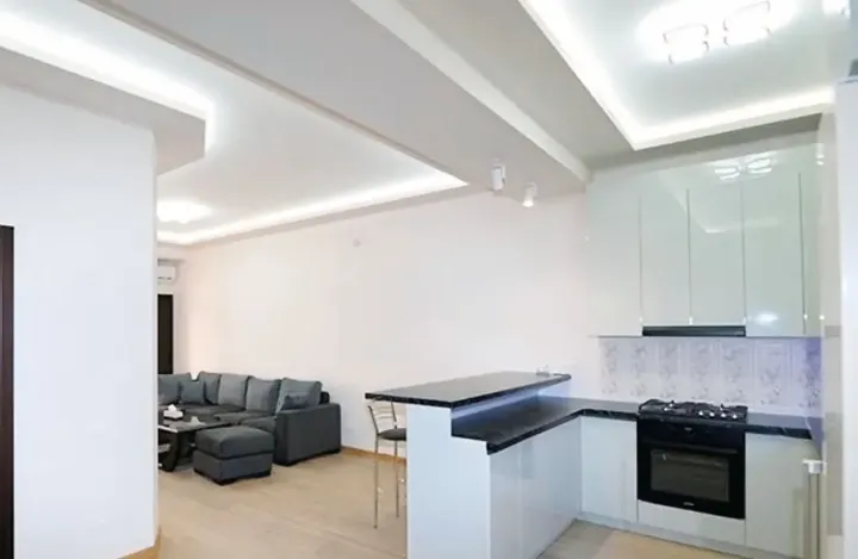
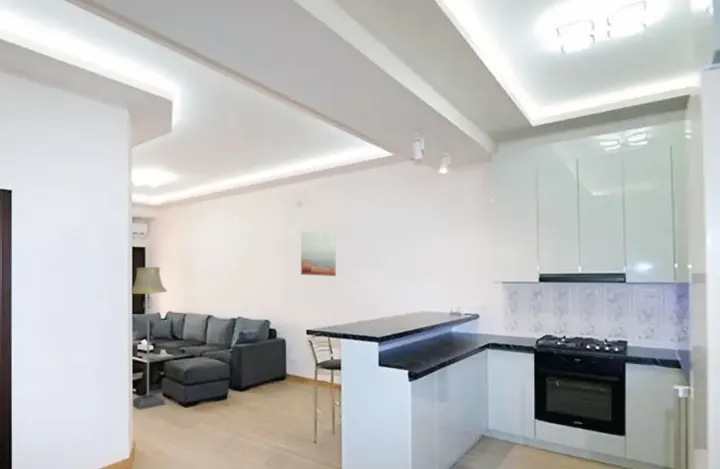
+ floor lamp [131,266,168,411]
+ wall art [300,230,337,277]
